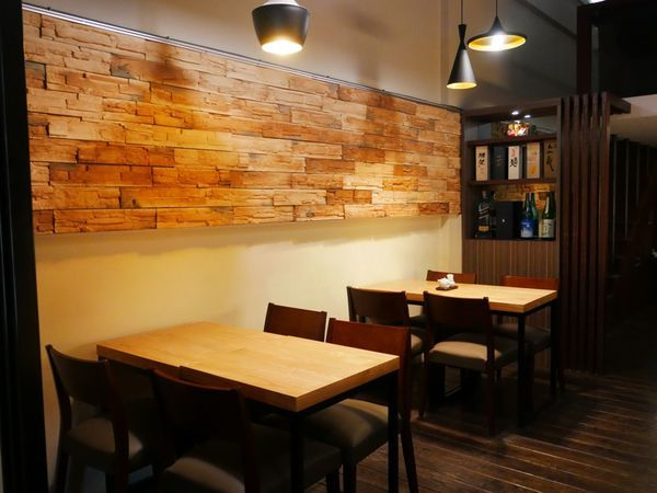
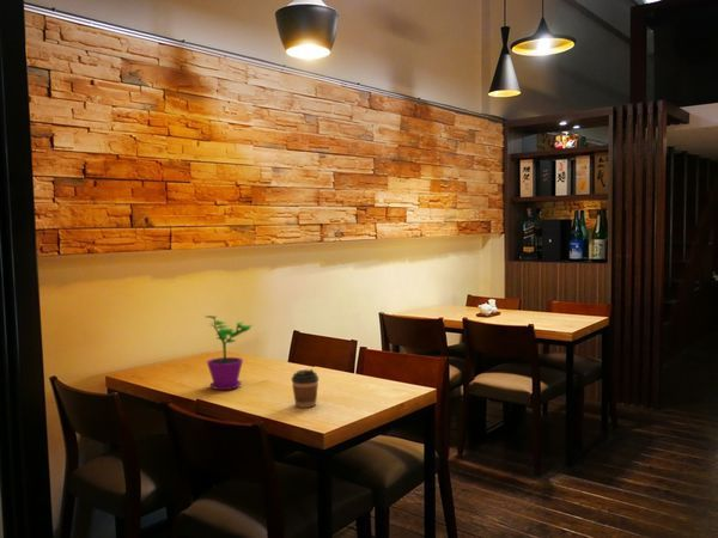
+ flower pot [203,307,254,391]
+ coffee cup [291,368,320,409]
